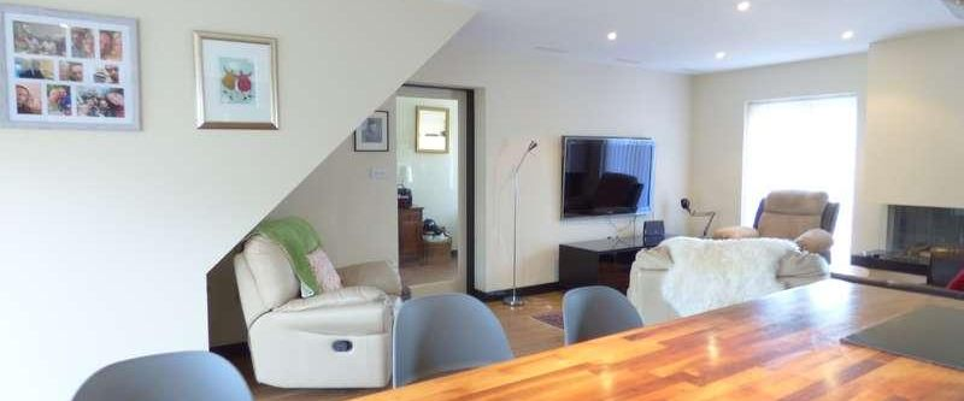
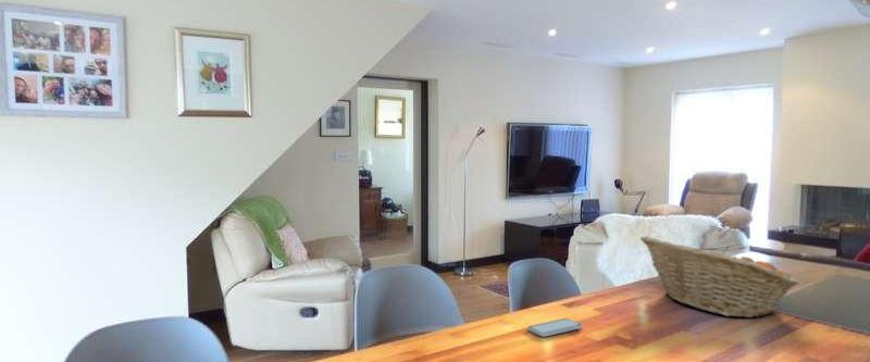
+ smartphone [526,317,584,338]
+ fruit basket [639,235,800,319]
